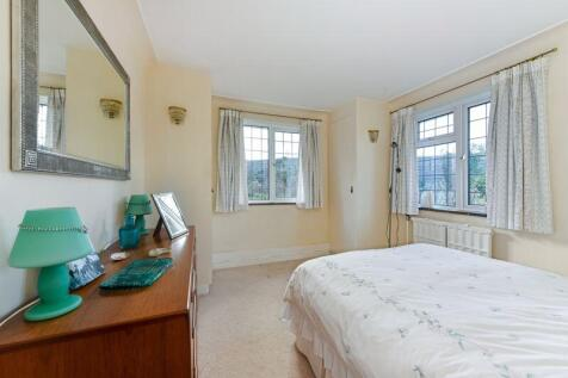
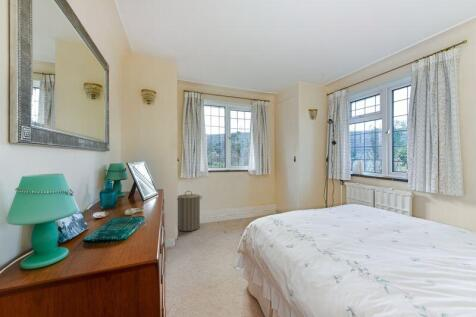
+ laundry hamper [177,190,203,232]
